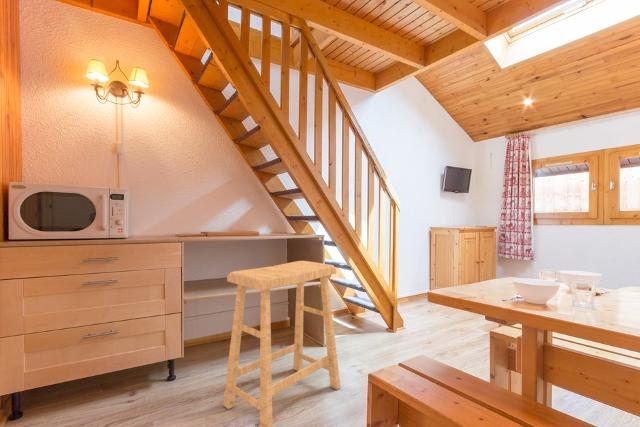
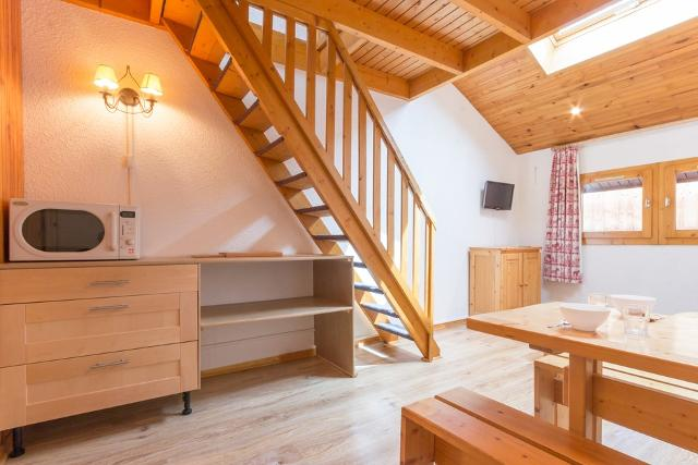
- stool [222,260,341,427]
